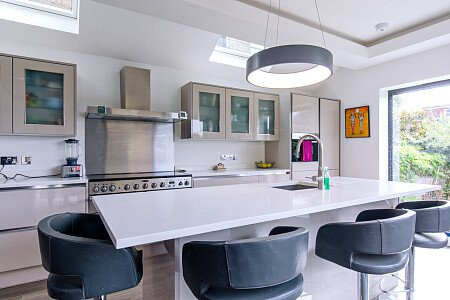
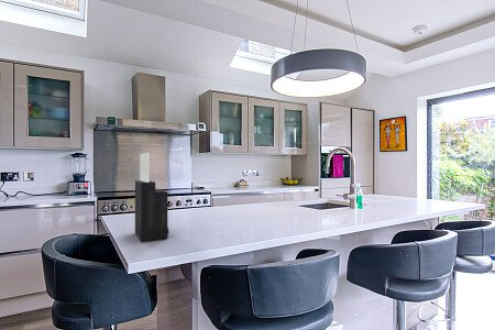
+ knife block [134,152,169,243]
